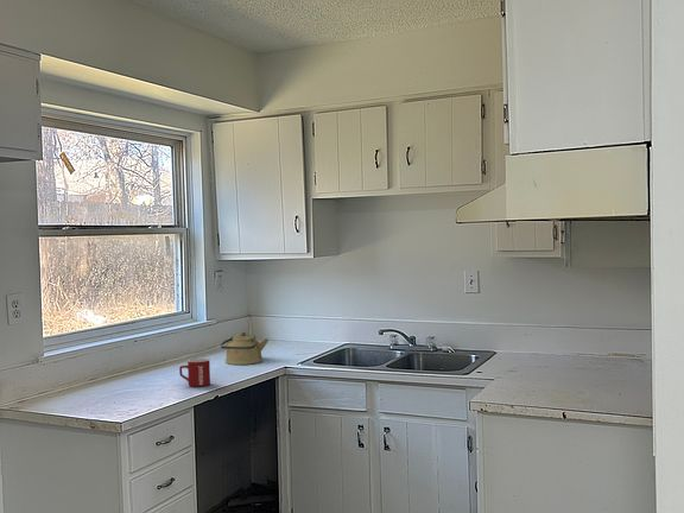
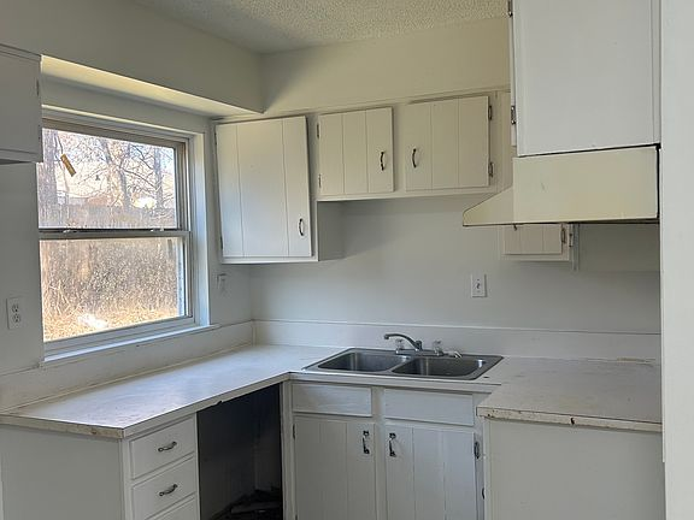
- kettle [220,331,270,366]
- mug [178,357,211,387]
